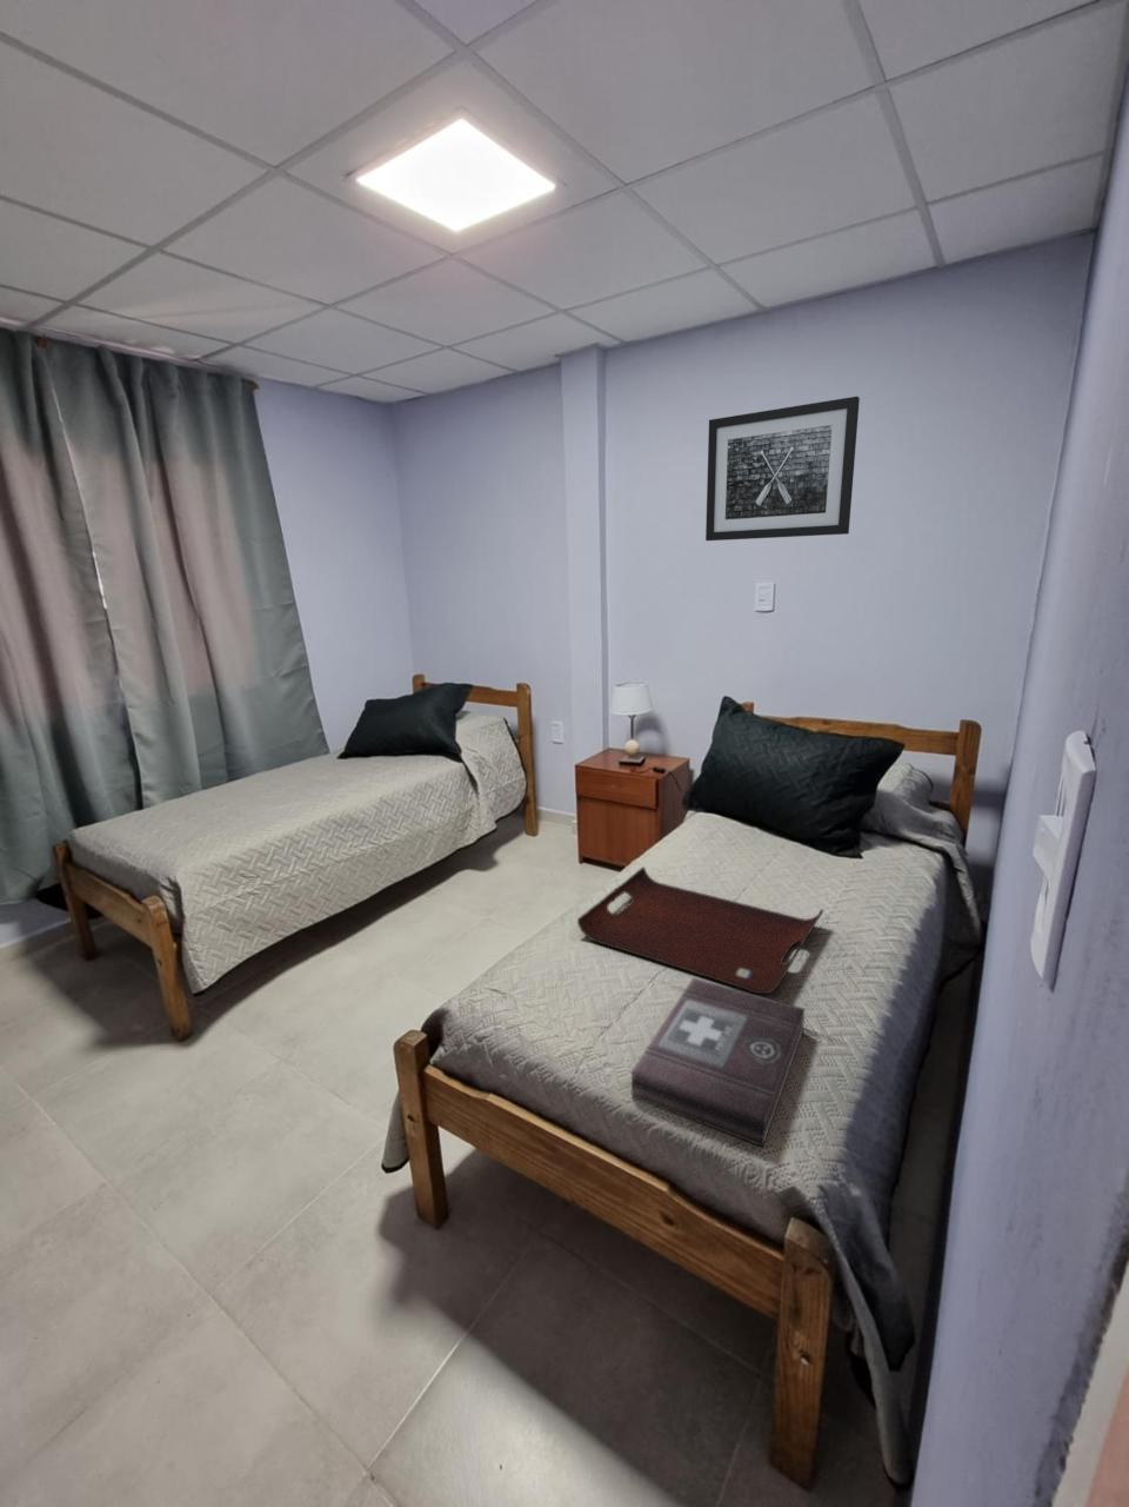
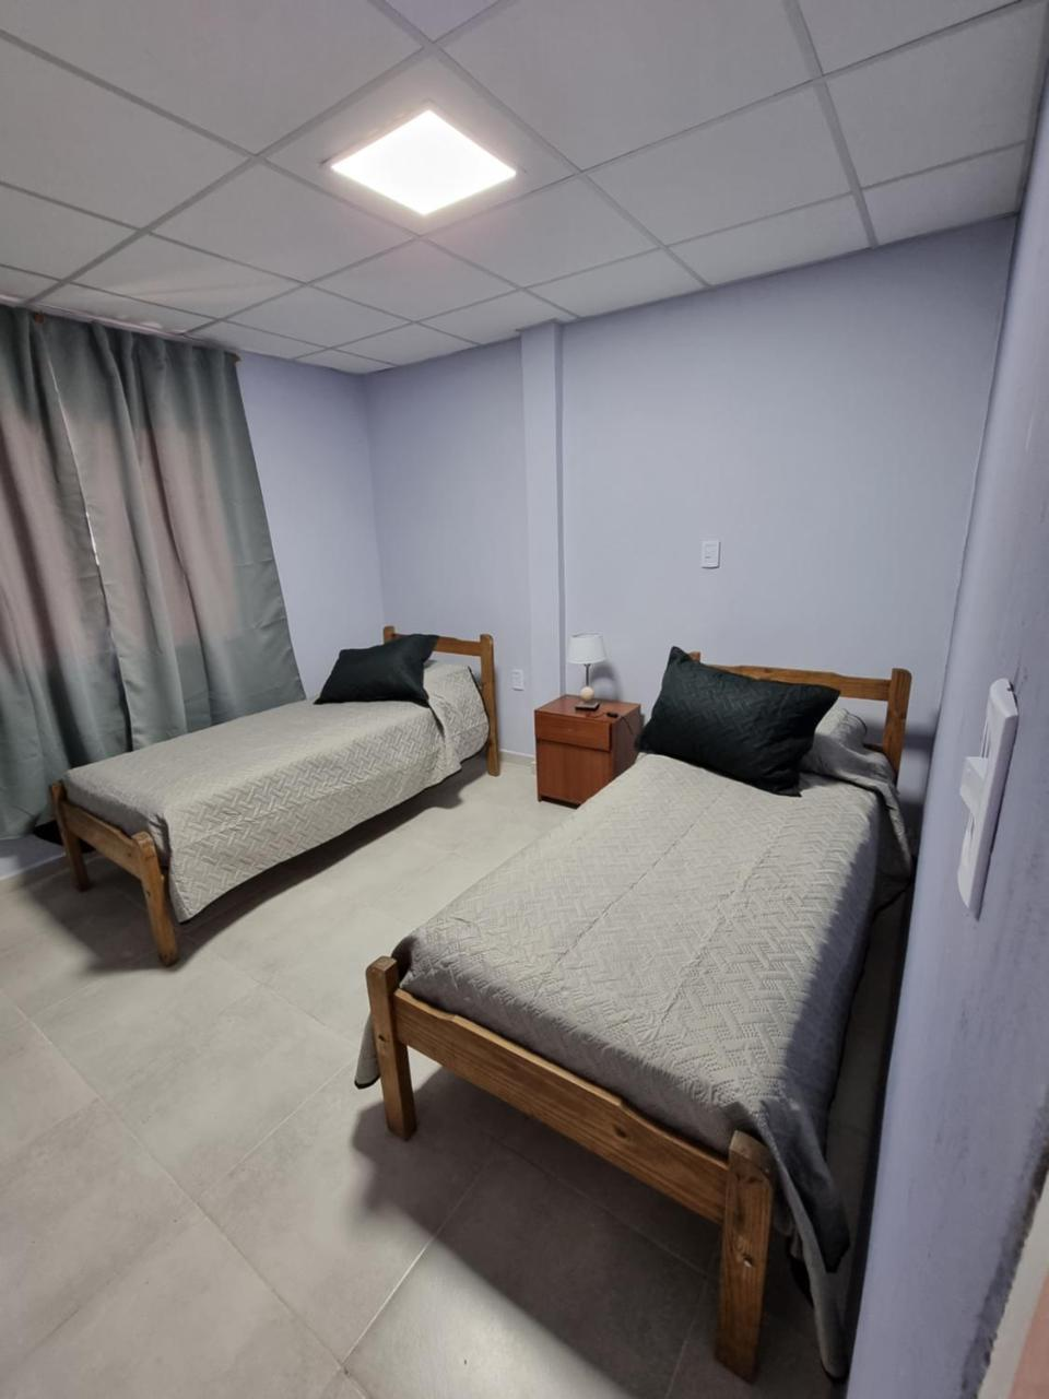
- first aid kit [631,977,805,1147]
- serving tray [576,865,824,996]
- wall art [704,395,861,541]
